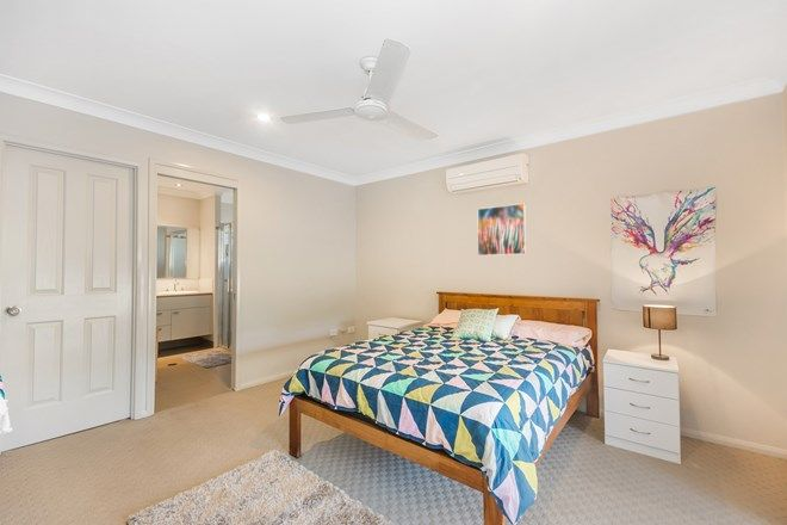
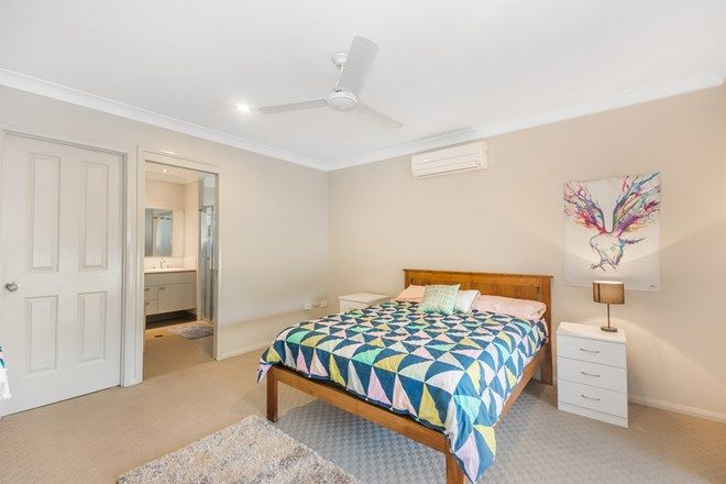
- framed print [477,202,527,257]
